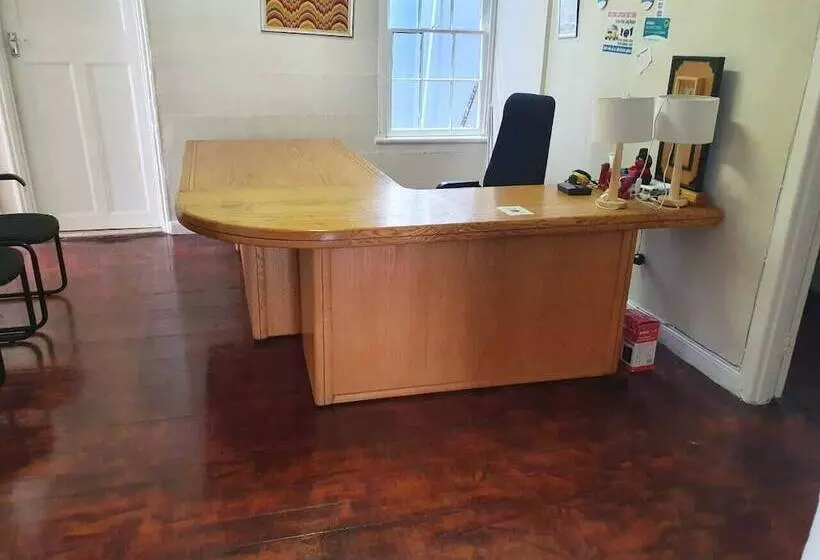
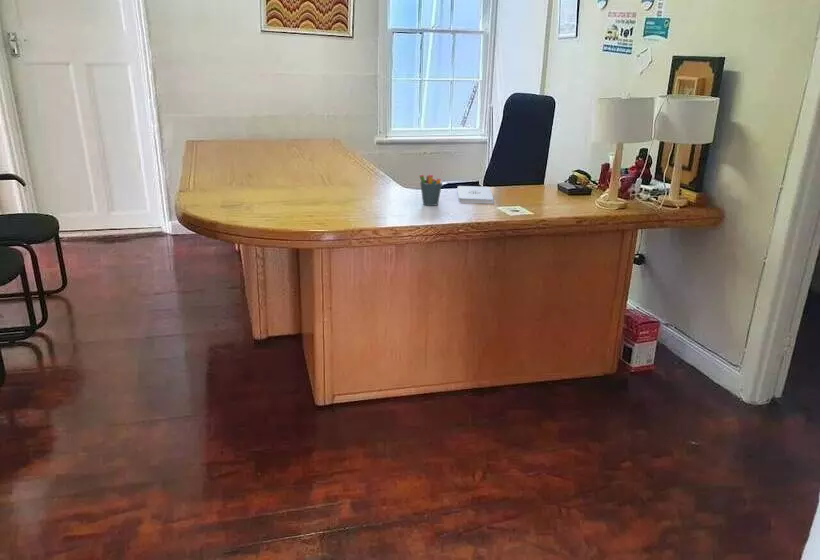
+ pen holder [418,169,445,207]
+ notepad [456,185,494,204]
